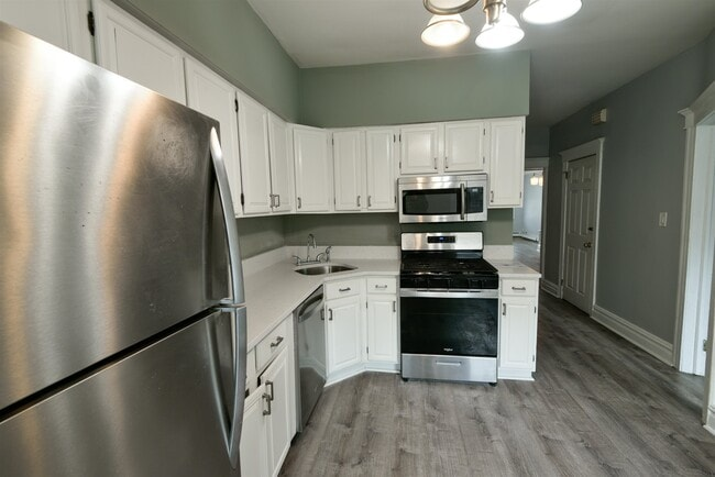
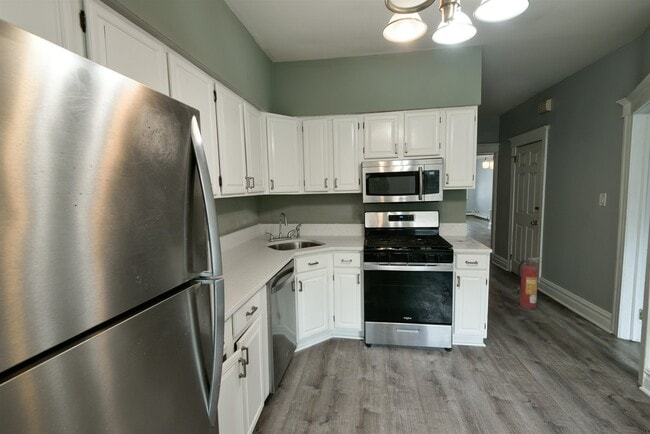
+ fire extinguisher [516,257,542,310]
